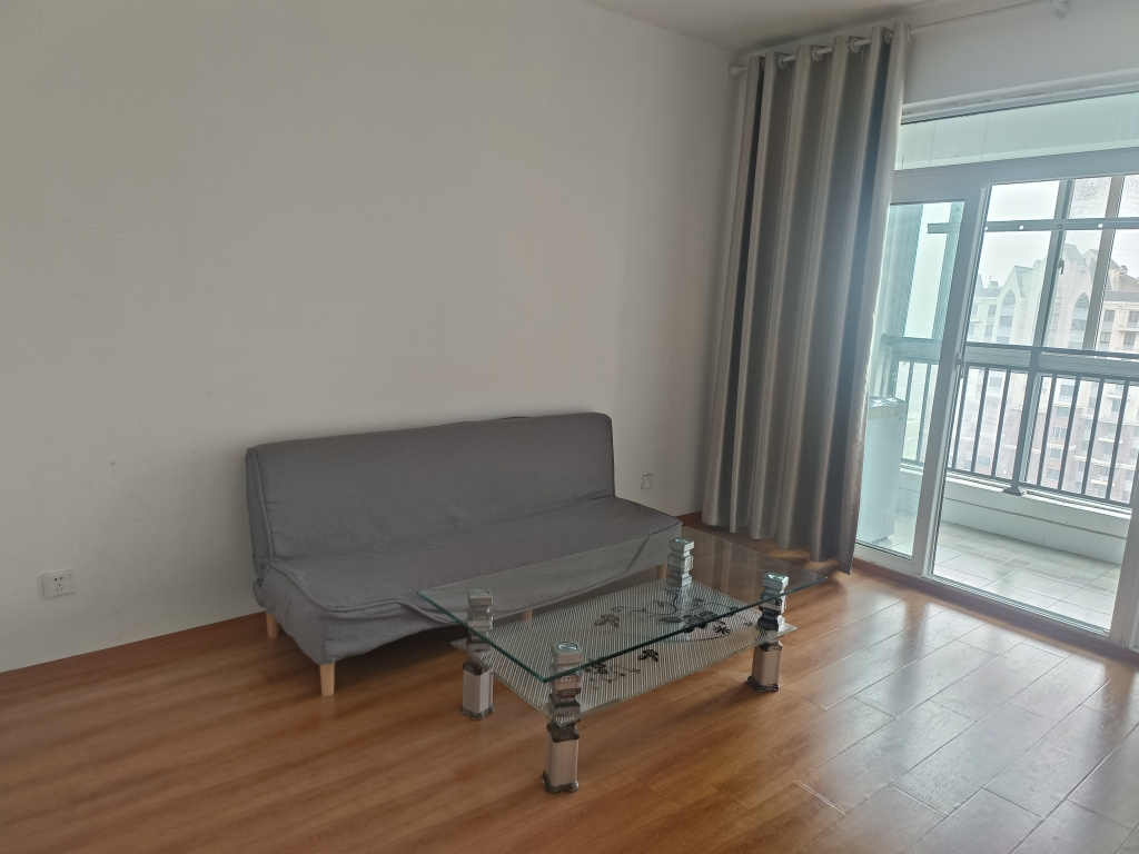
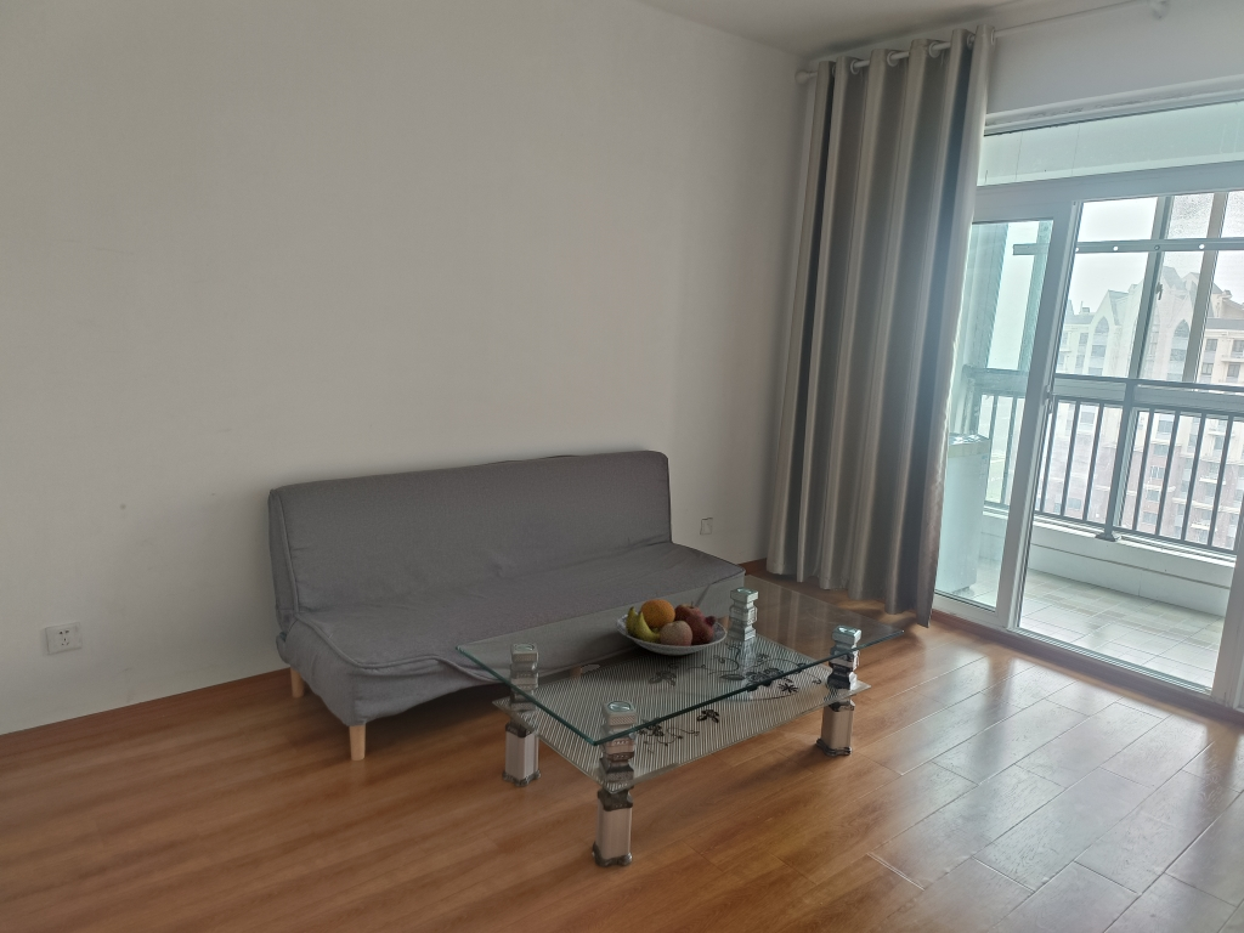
+ fruit bowl [615,598,728,656]
